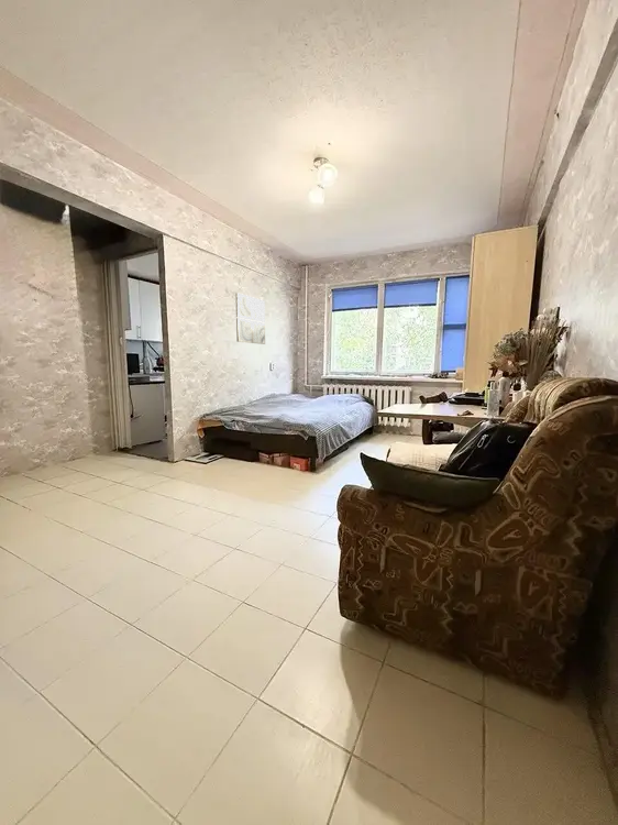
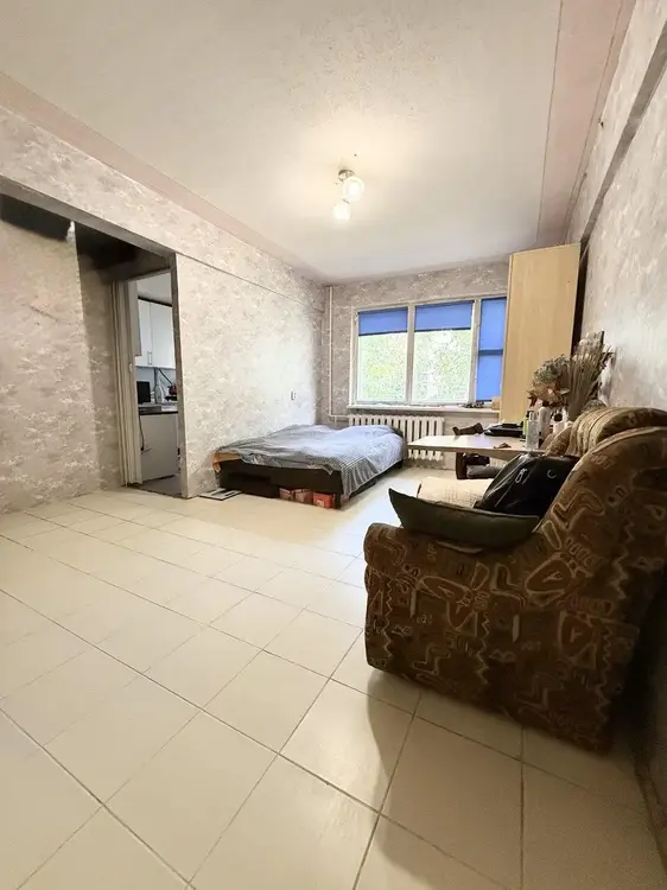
- wall art [234,292,266,345]
